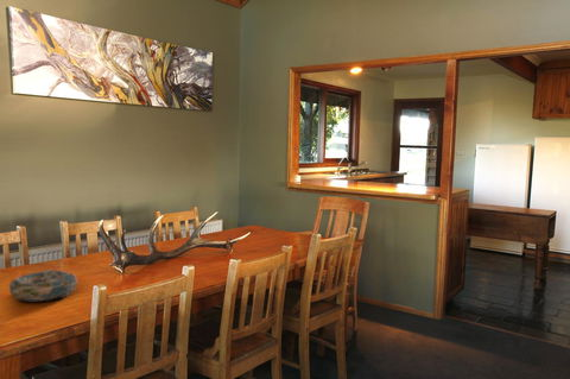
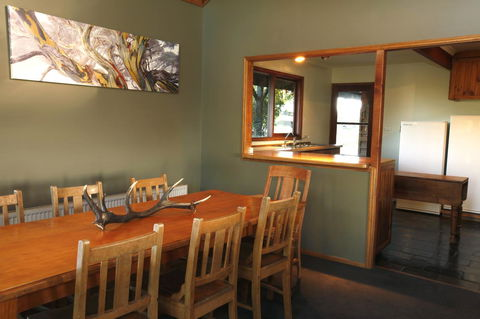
- decorative bowl [8,269,78,303]
